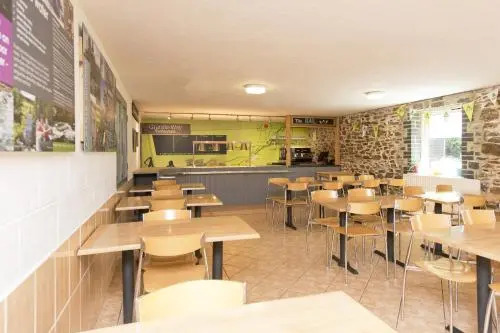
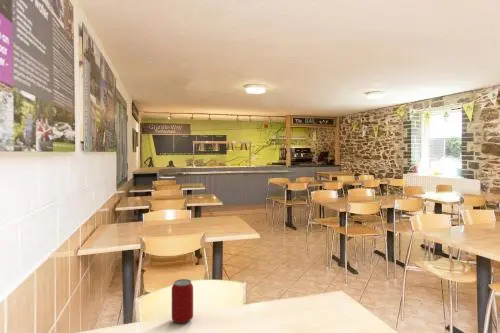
+ beverage can [171,278,194,324]
